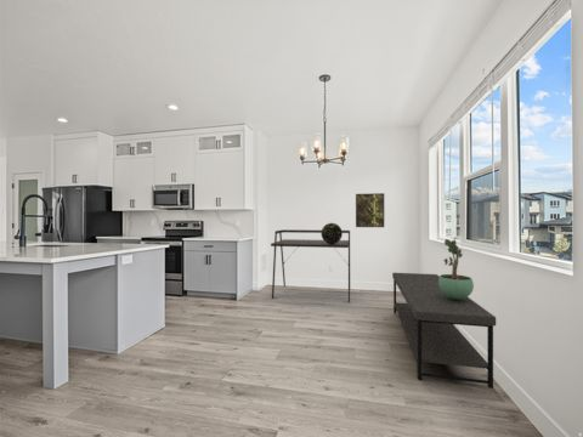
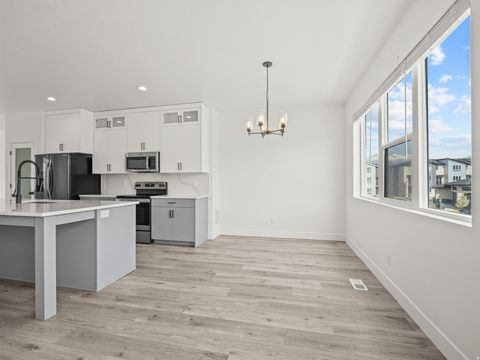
- desk [270,228,351,303]
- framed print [355,192,385,228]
- potted plant [438,238,475,300]
- storage bench [391,272,497,390]
- decorative globe [321,222,344,244]
